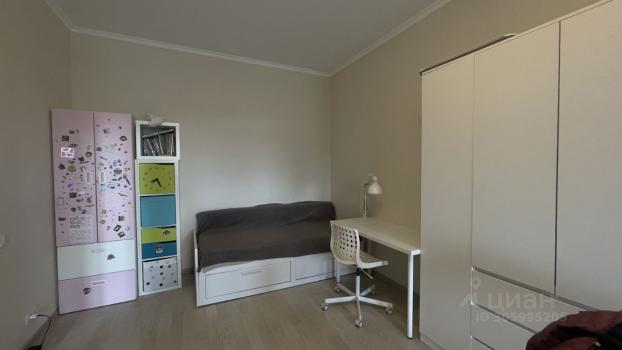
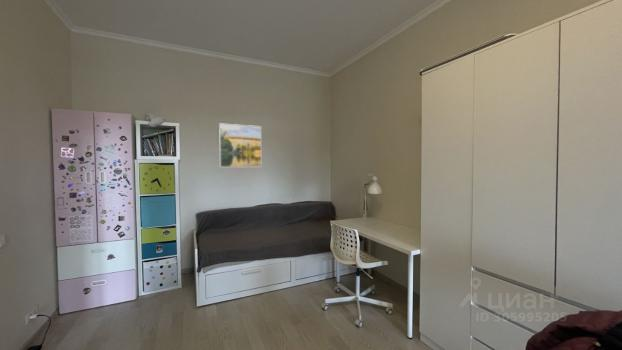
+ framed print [218,122,262,168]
